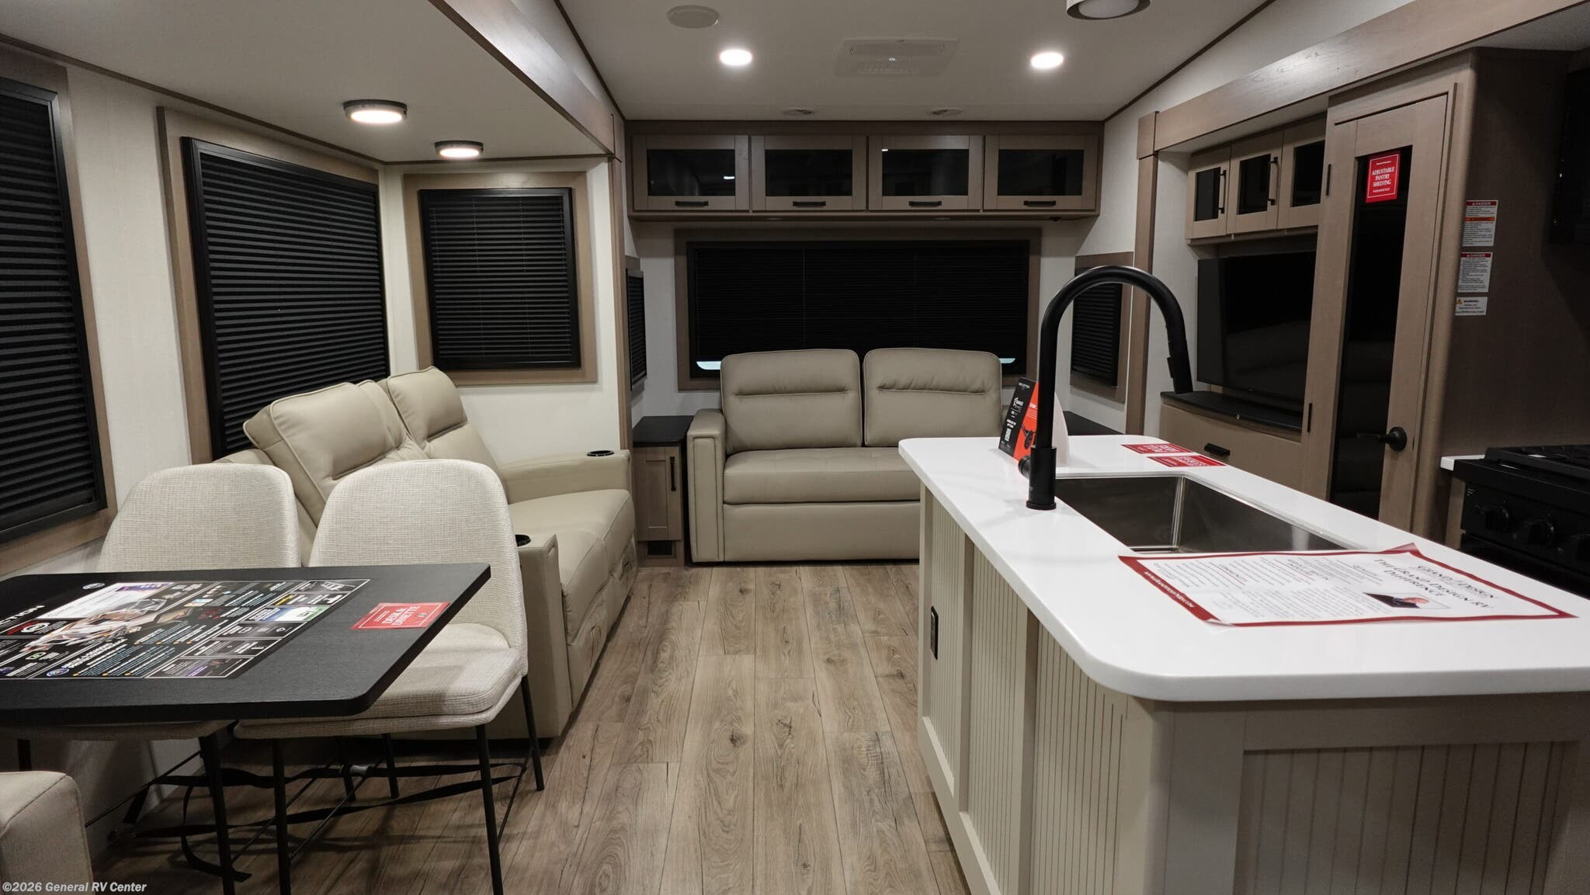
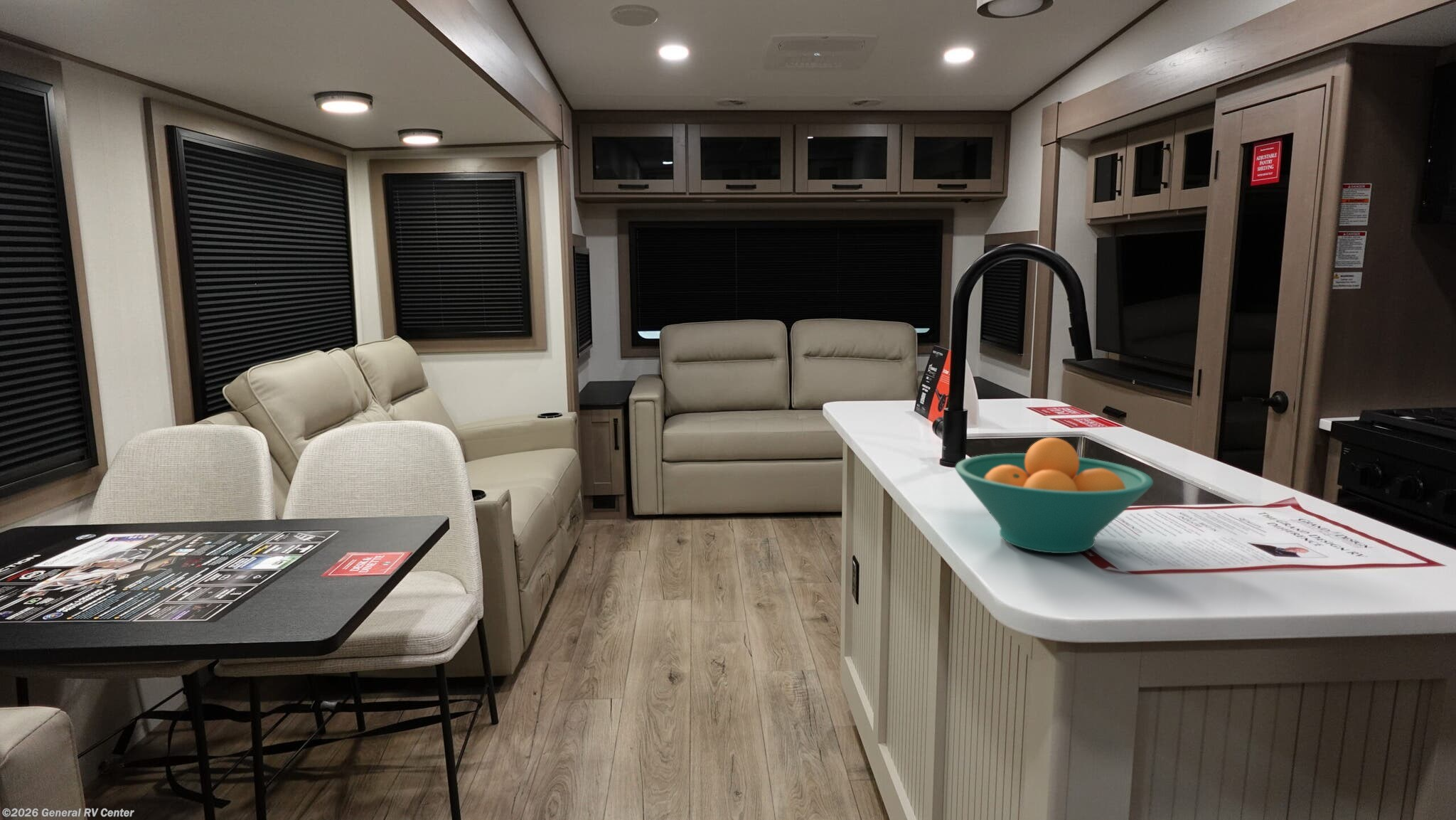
+ fruit bowl [954,437,1154,554]
